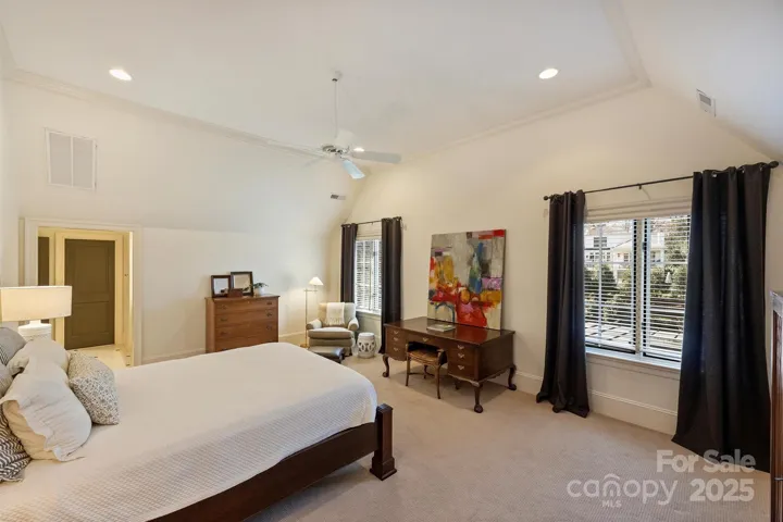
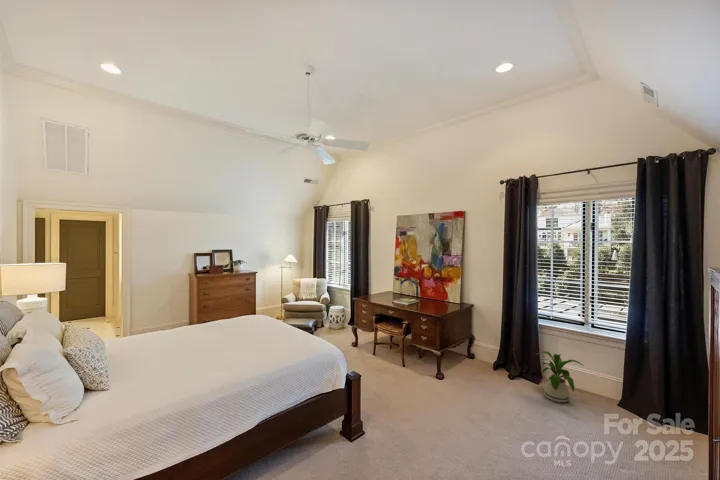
+ house plant [534,350,585,403]
